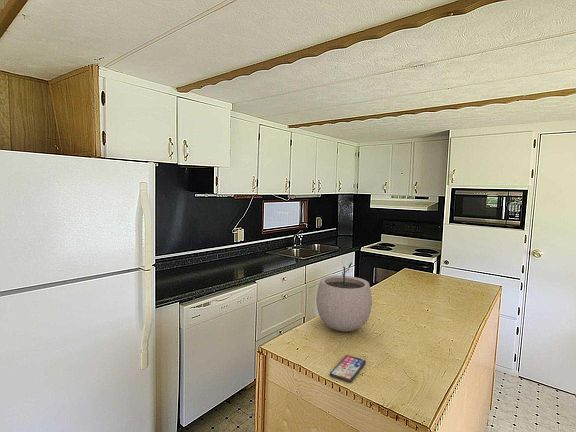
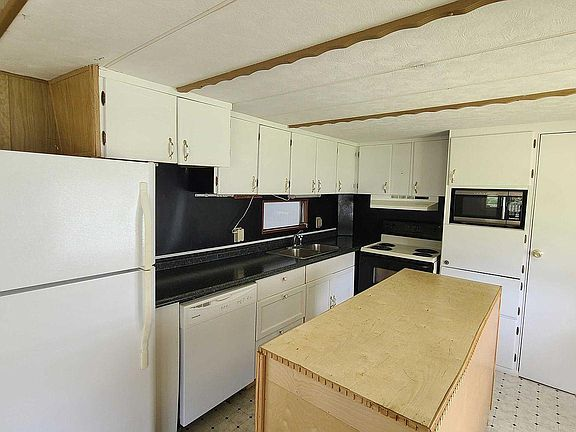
- smartphone [329,354,367,383]
- plant pot [315,261,373,332]
